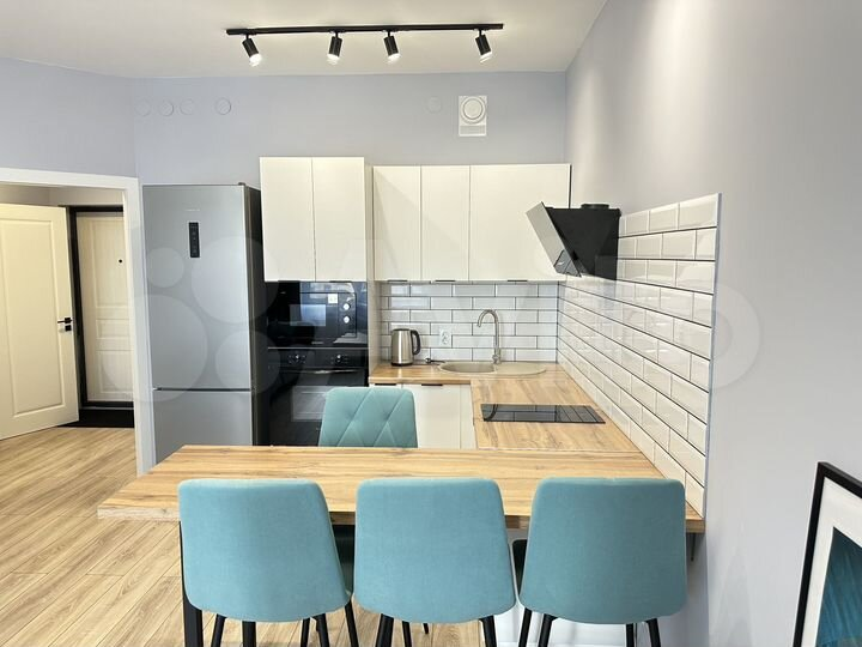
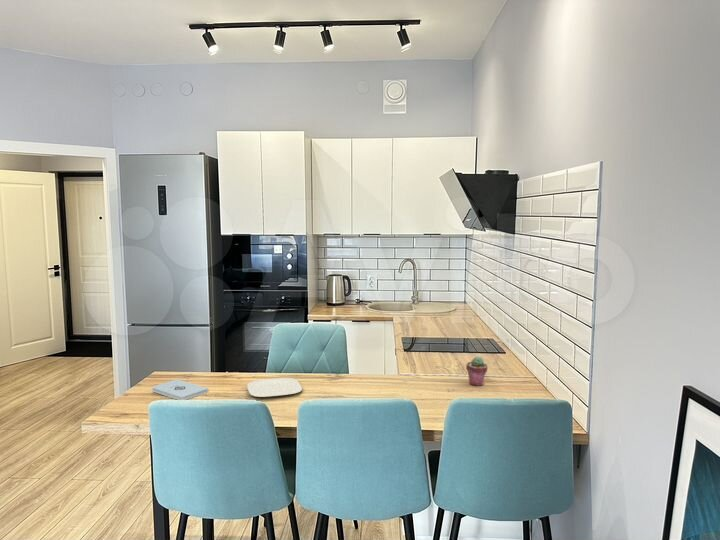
+ notepad [151,379,209,401]
+ plate [246,377,303,398]
+ potted succulent [465,356,489,387]
